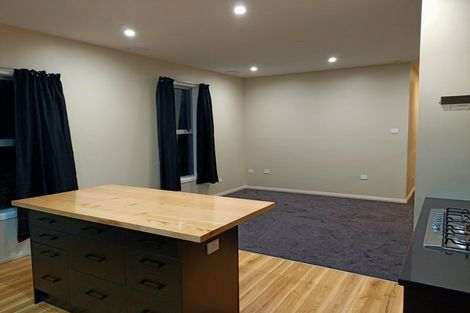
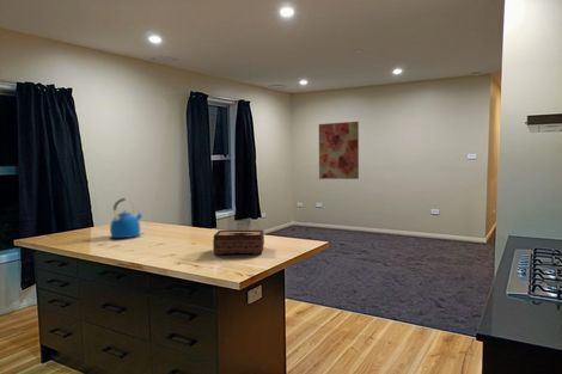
+ wall art [318,121,360,180]
+ tissue box [212,229,265,256]
+ kettle [109,197,143,239]
